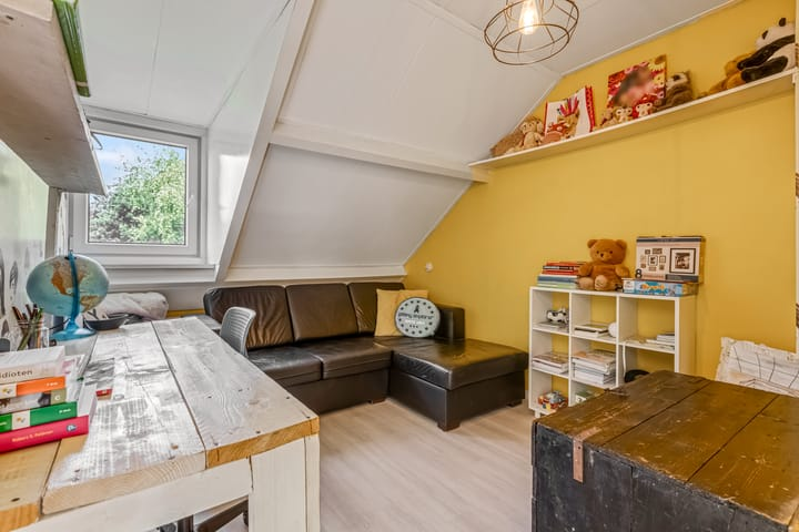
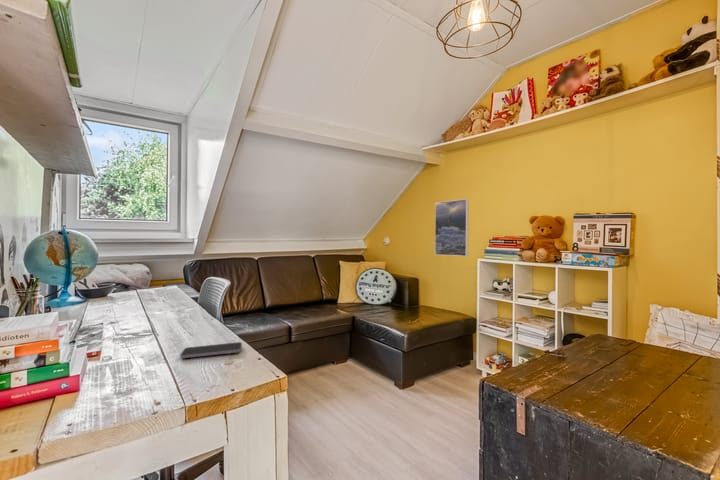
+ smartphone [179,341,243,359]
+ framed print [434,198,469,257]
